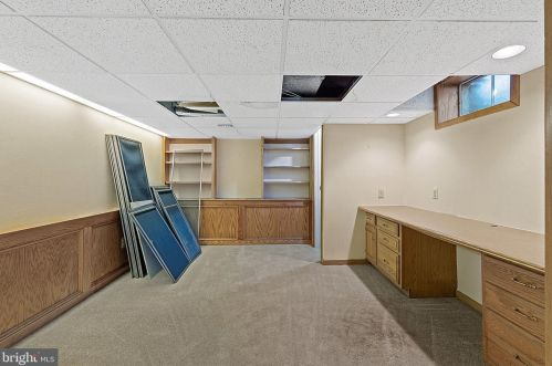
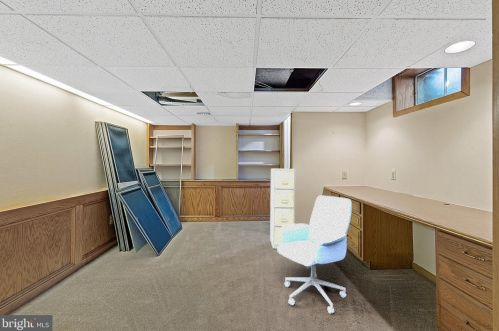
+ filing cabinet [269,168,296,250]
+ office chair [276,195,353,314]
